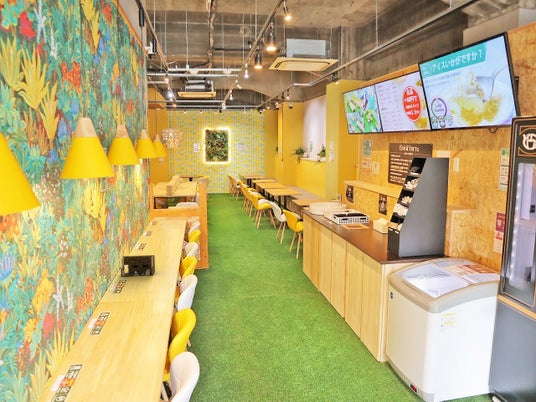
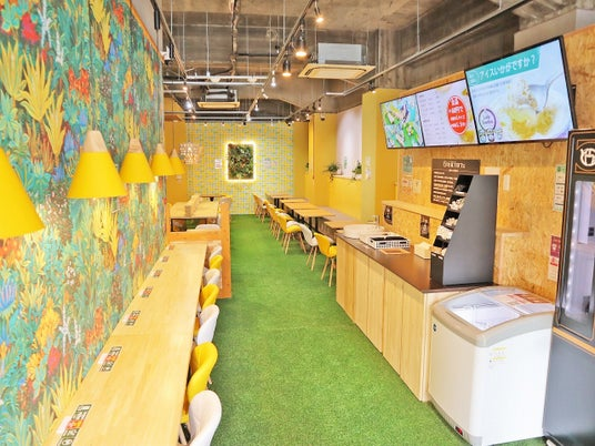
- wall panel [120,254,156,278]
